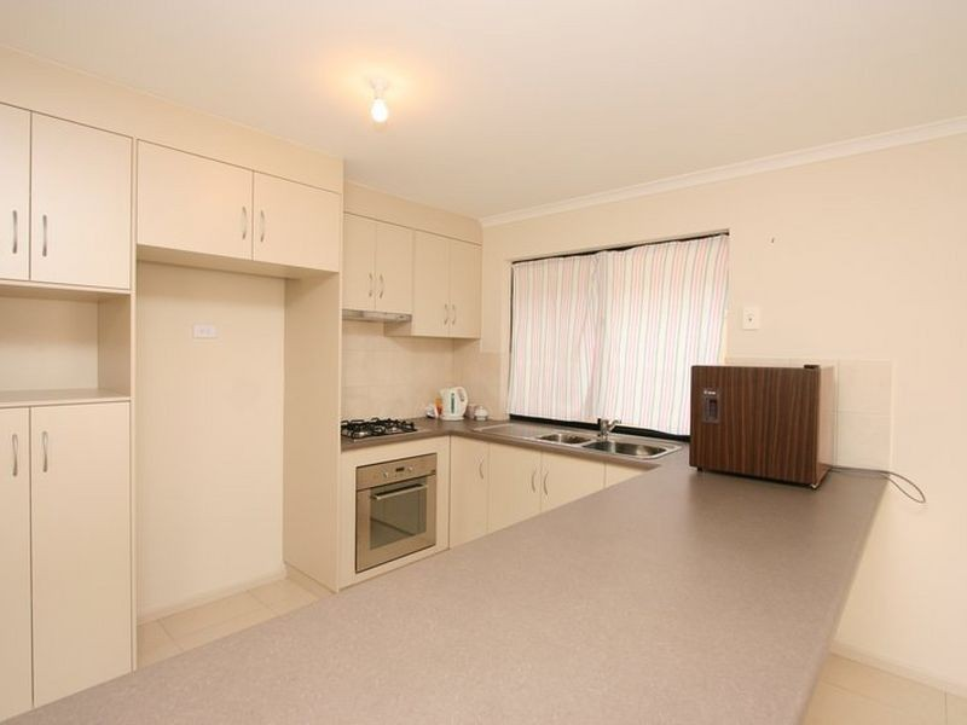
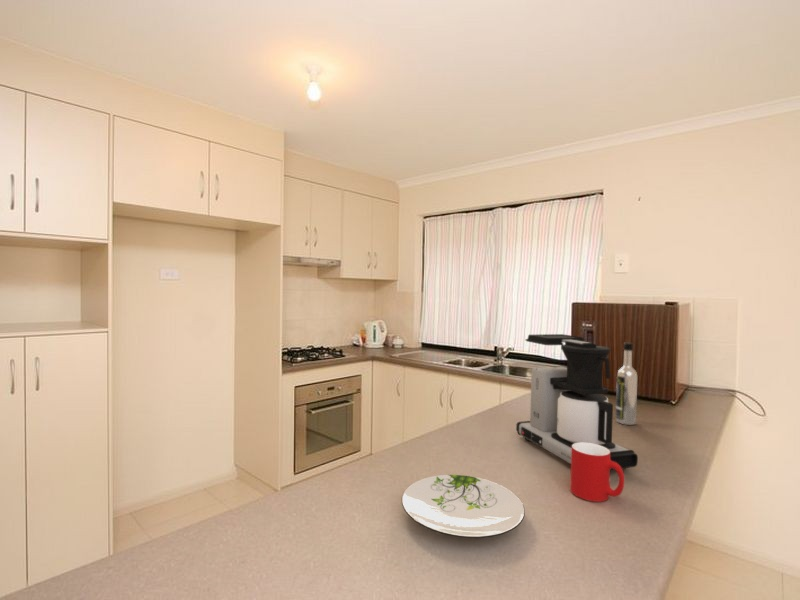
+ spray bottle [615,342,638,426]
+ cup [569,442,625,503]
+ coffee maker [515,333,639,471]
+ plate [401,474,526,539]
